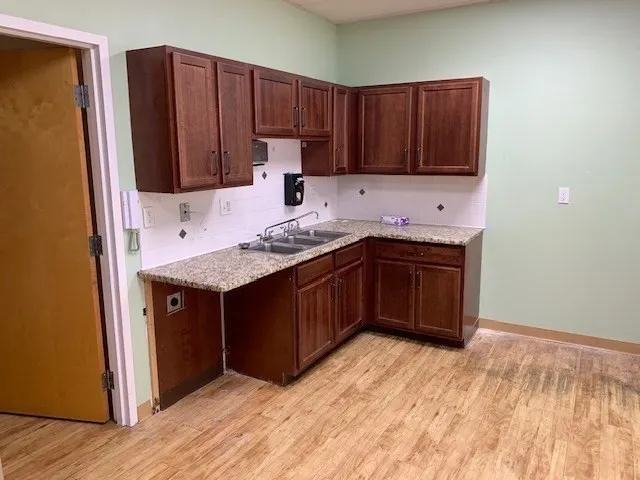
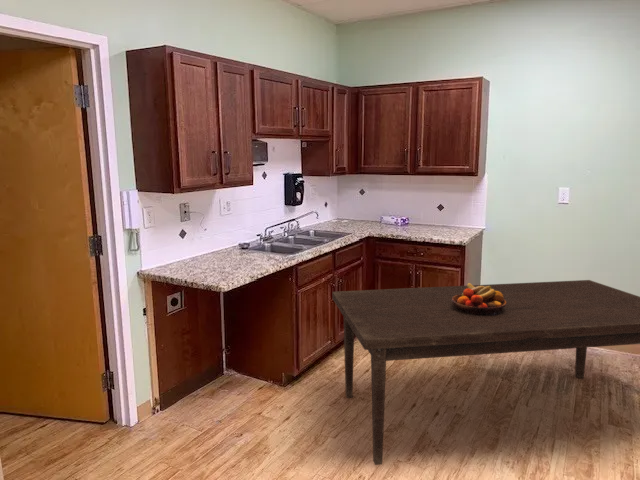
+ dining table [331,279,640,466]
+ fruit bowl [452,282,507,316]
